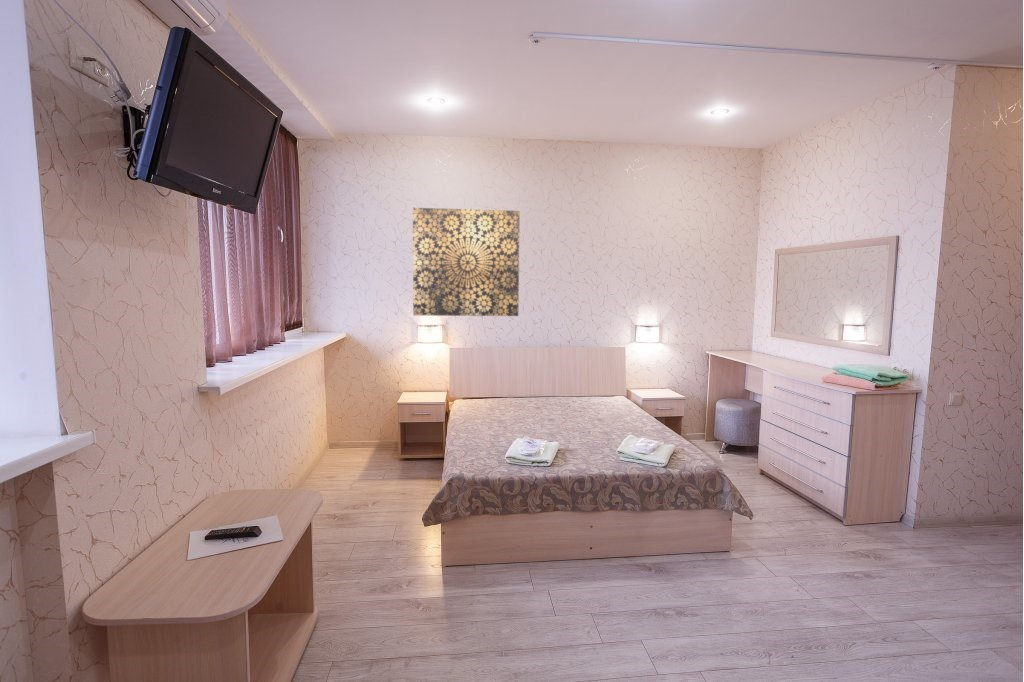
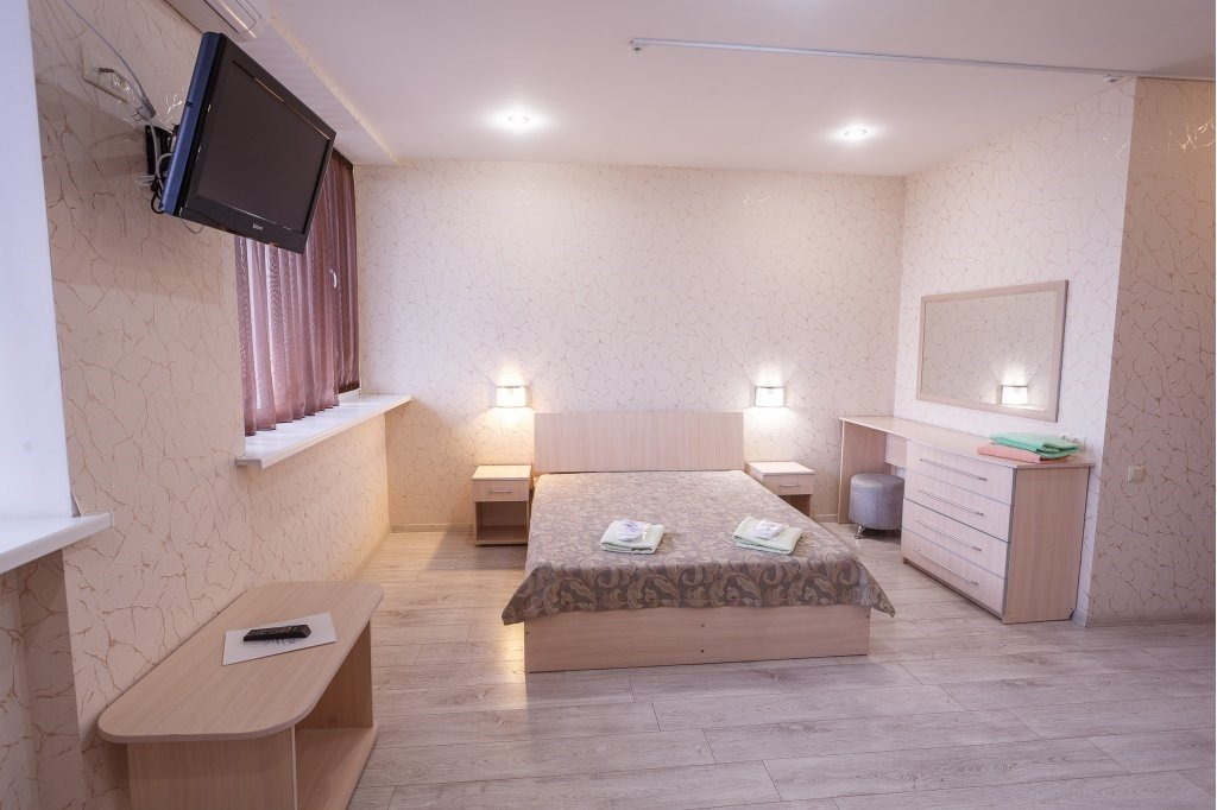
- wall art [412,207,521,317]
